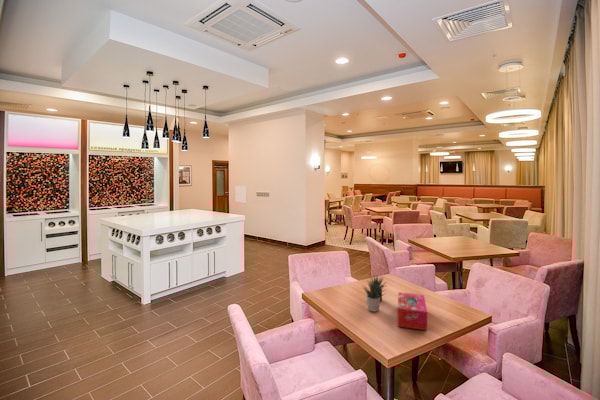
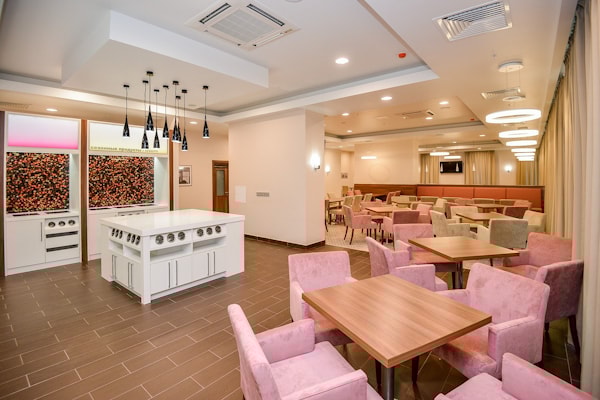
- tissue box [396,291,428,331]
- succulent plant [361,275,386,312]
